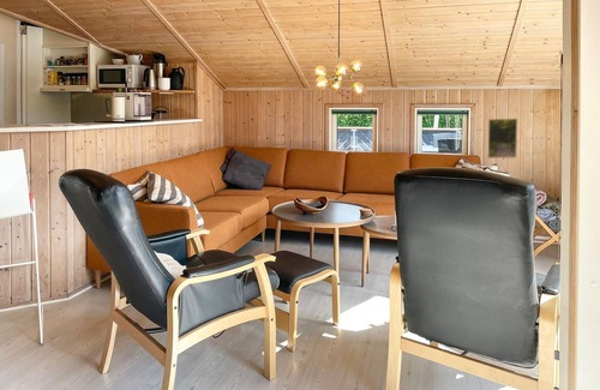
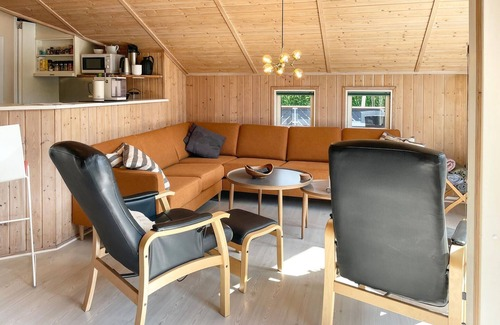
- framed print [486,118,518,160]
